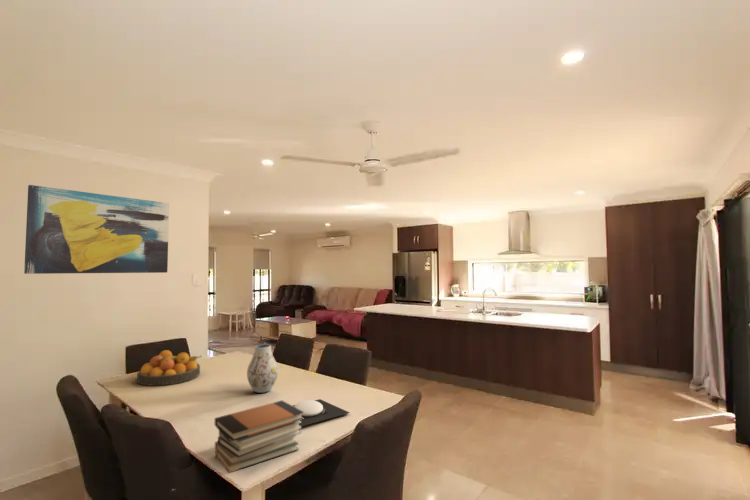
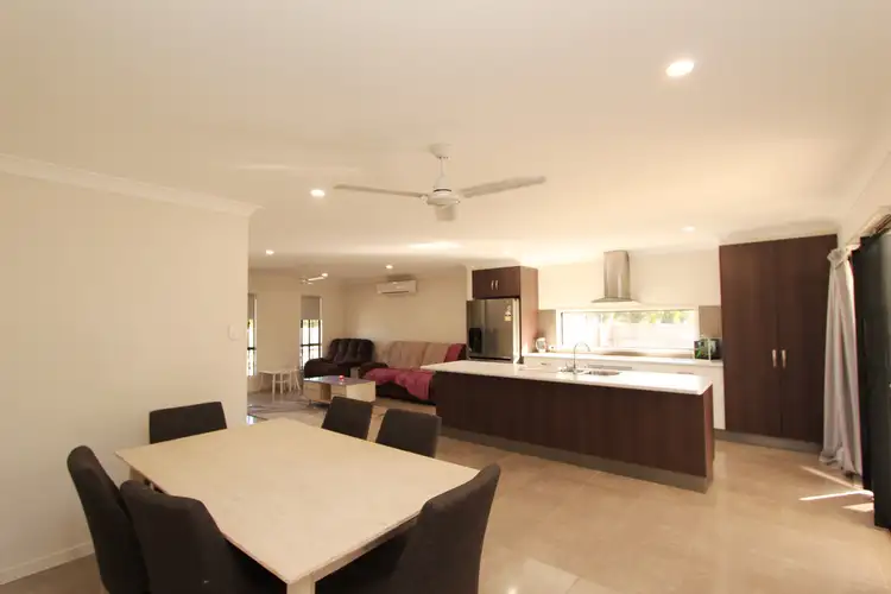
- plate [292,398,351,427]
- book stack [214,400,304,474]
- vase [246,344,279,394]
- fruit bowl [136,349,203,387]
- wall art [23,184,170,275]
